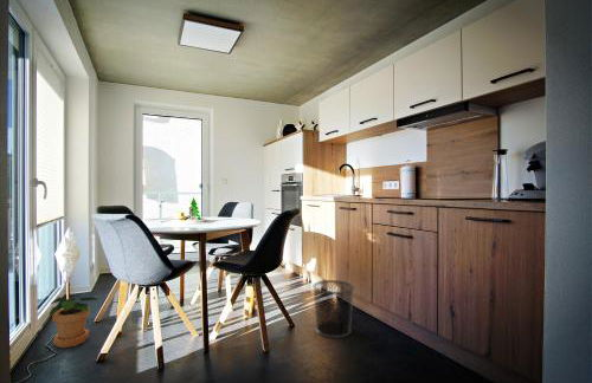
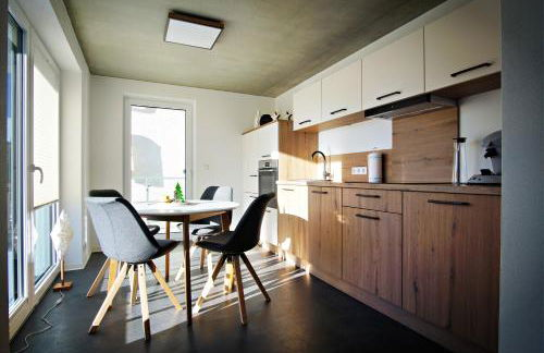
- potted plant [49,296,102,349]
- waste bin [311,279,355,339]
